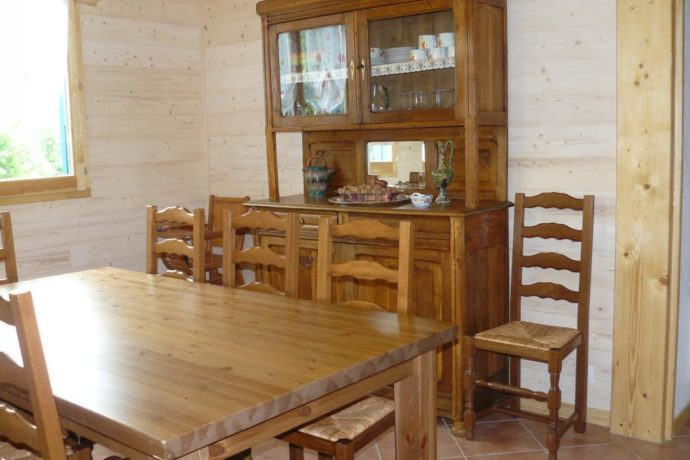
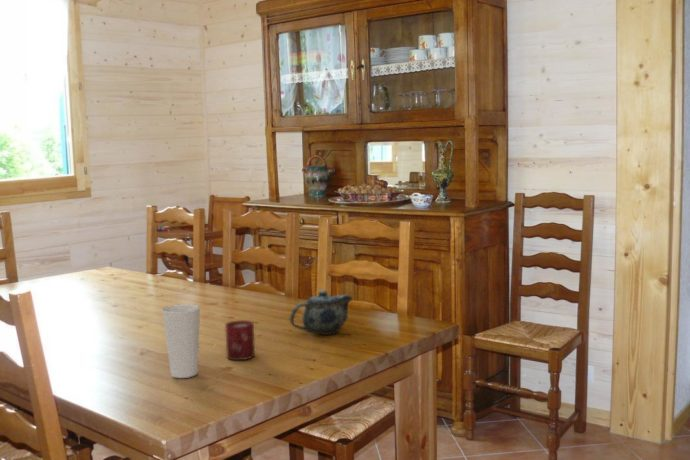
+ chinaware [289,289,353,336]
+ cup [161,303,201,379]
+ cup [224,319,256,361]
